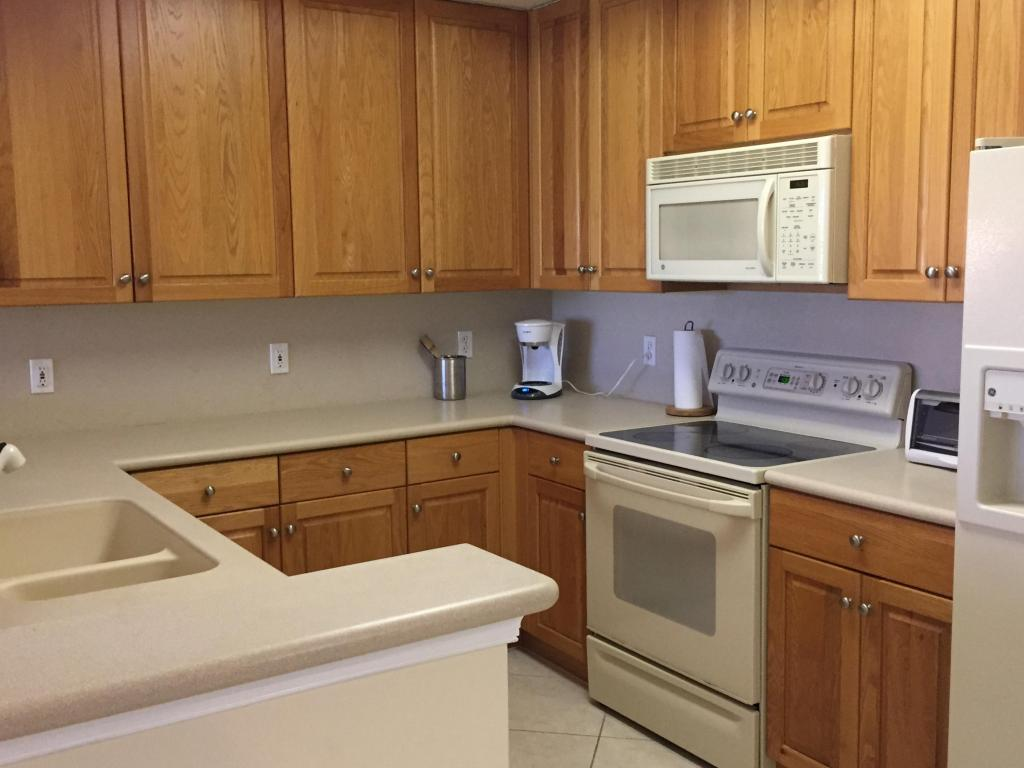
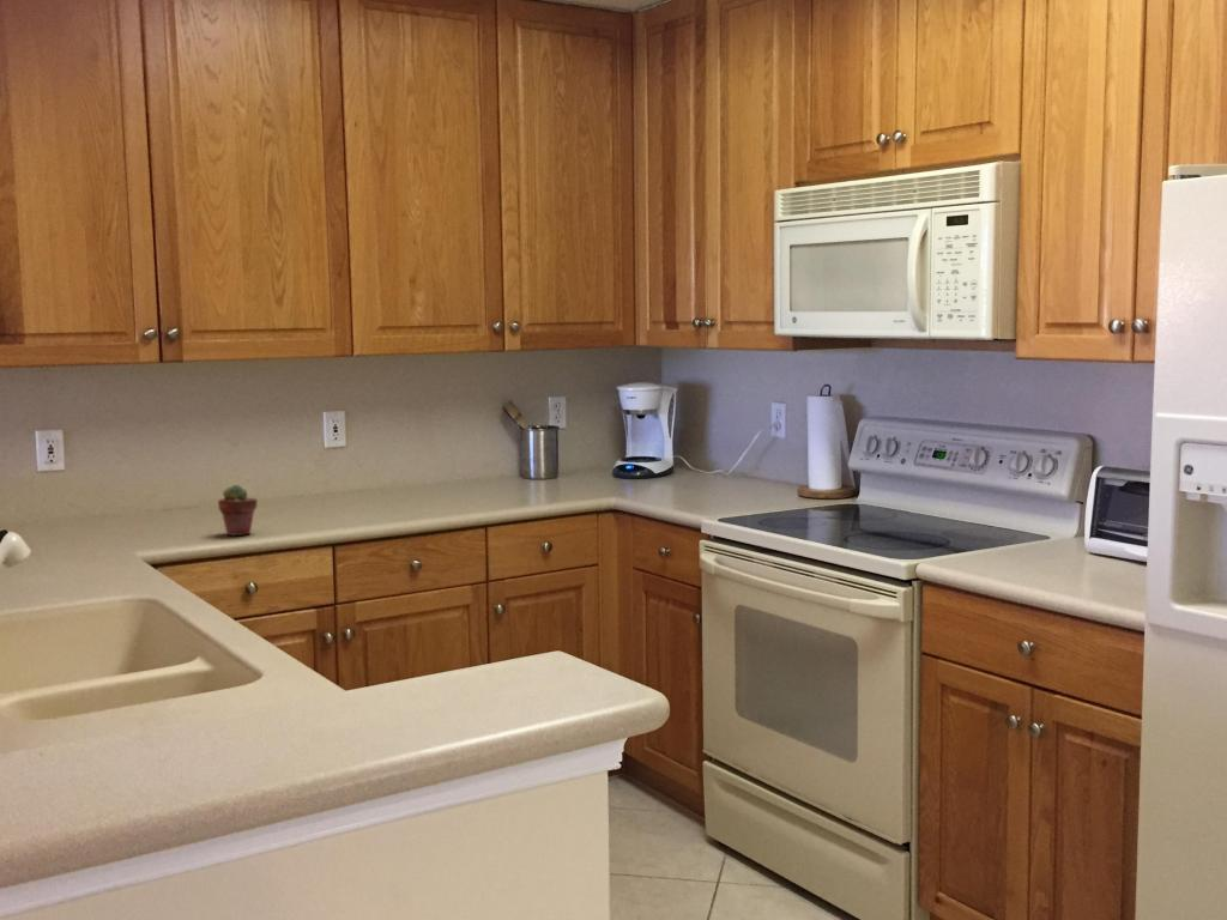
+ potted succulent [217,484,259,537]
